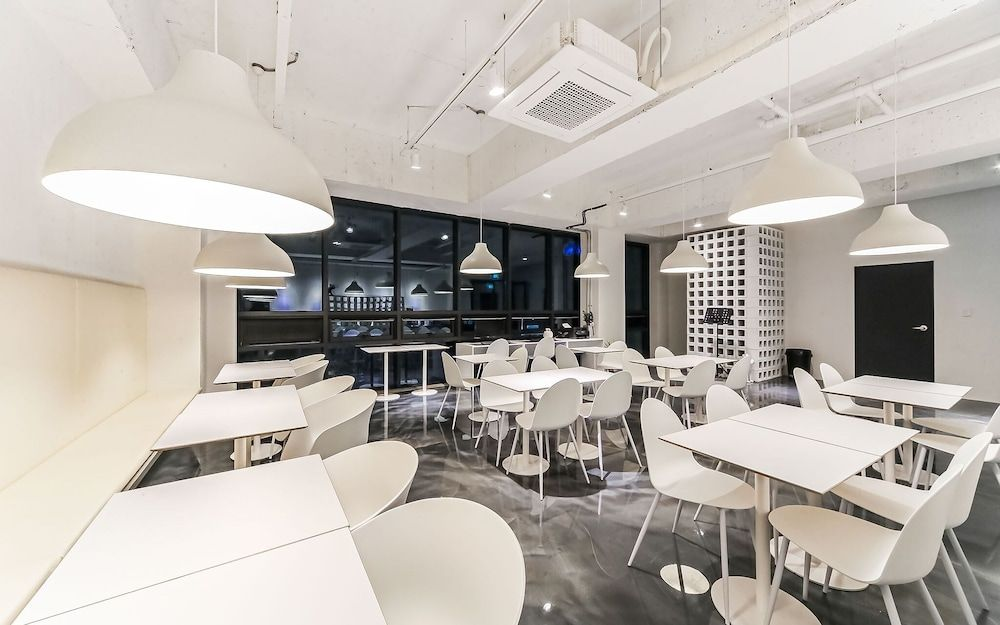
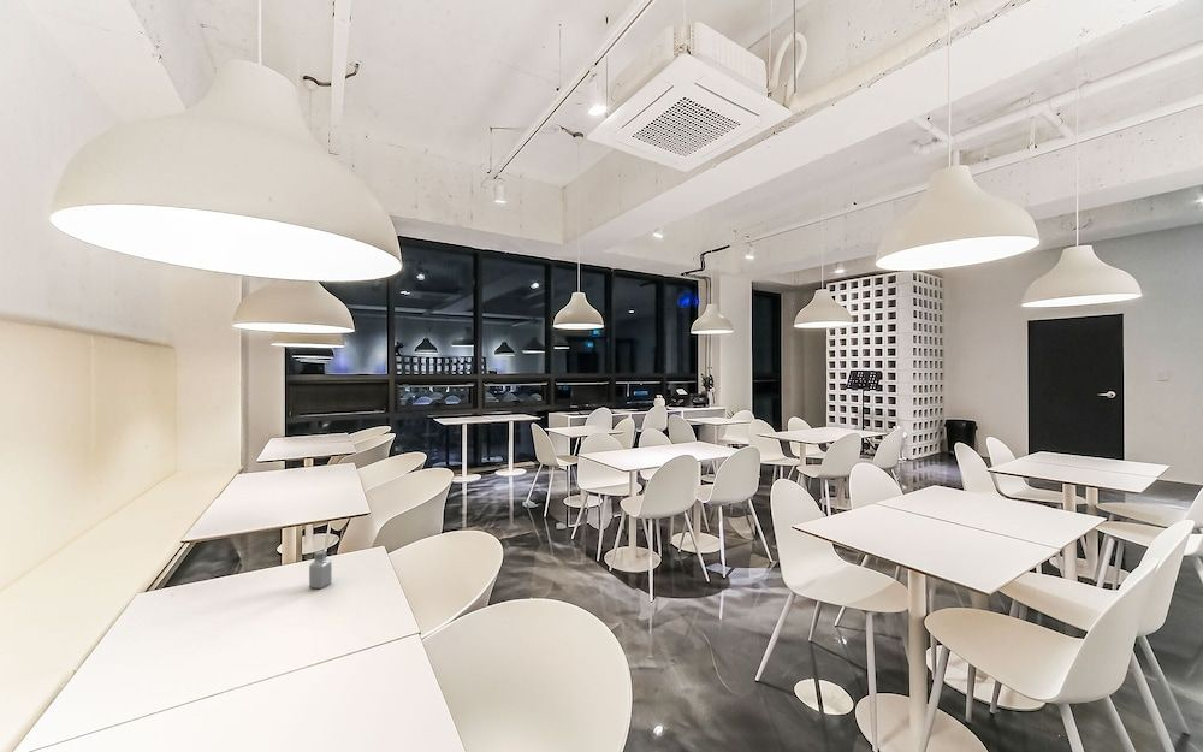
+ saltshaker [308,550,333,590]
